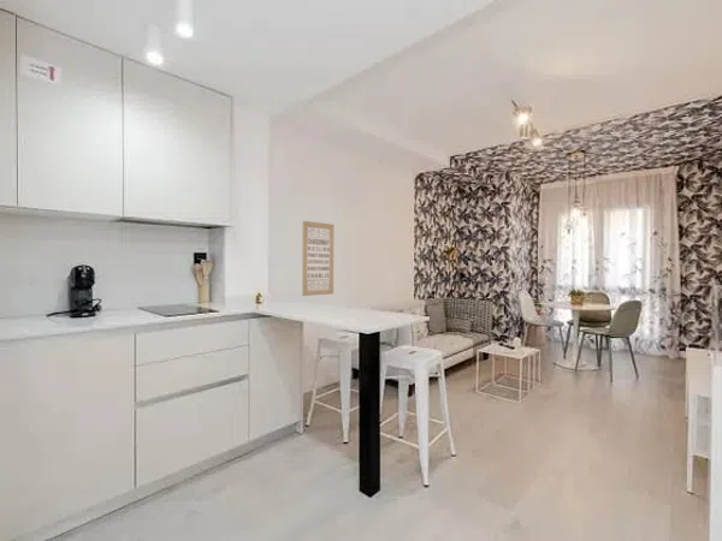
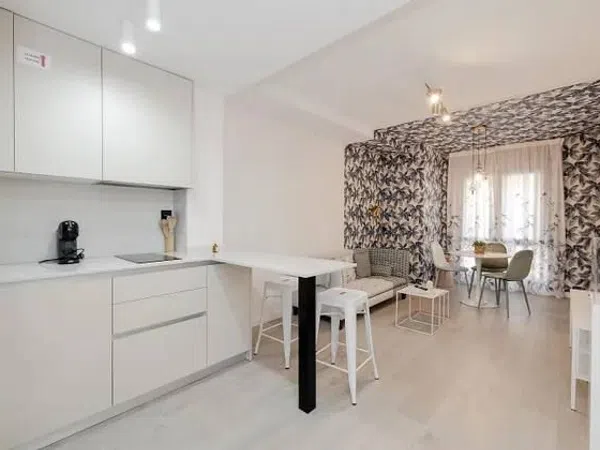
- wall art [301,220,335,297]
